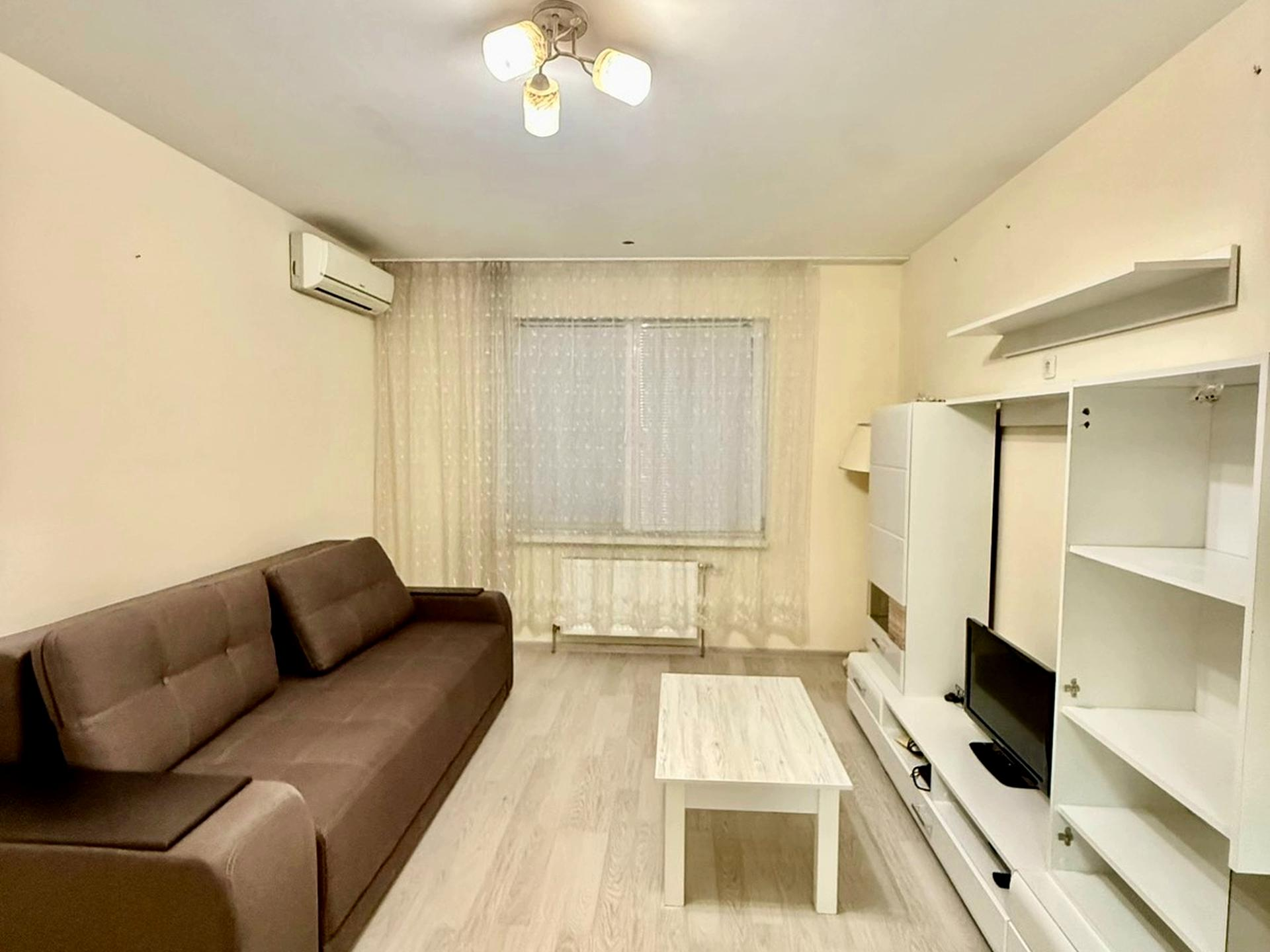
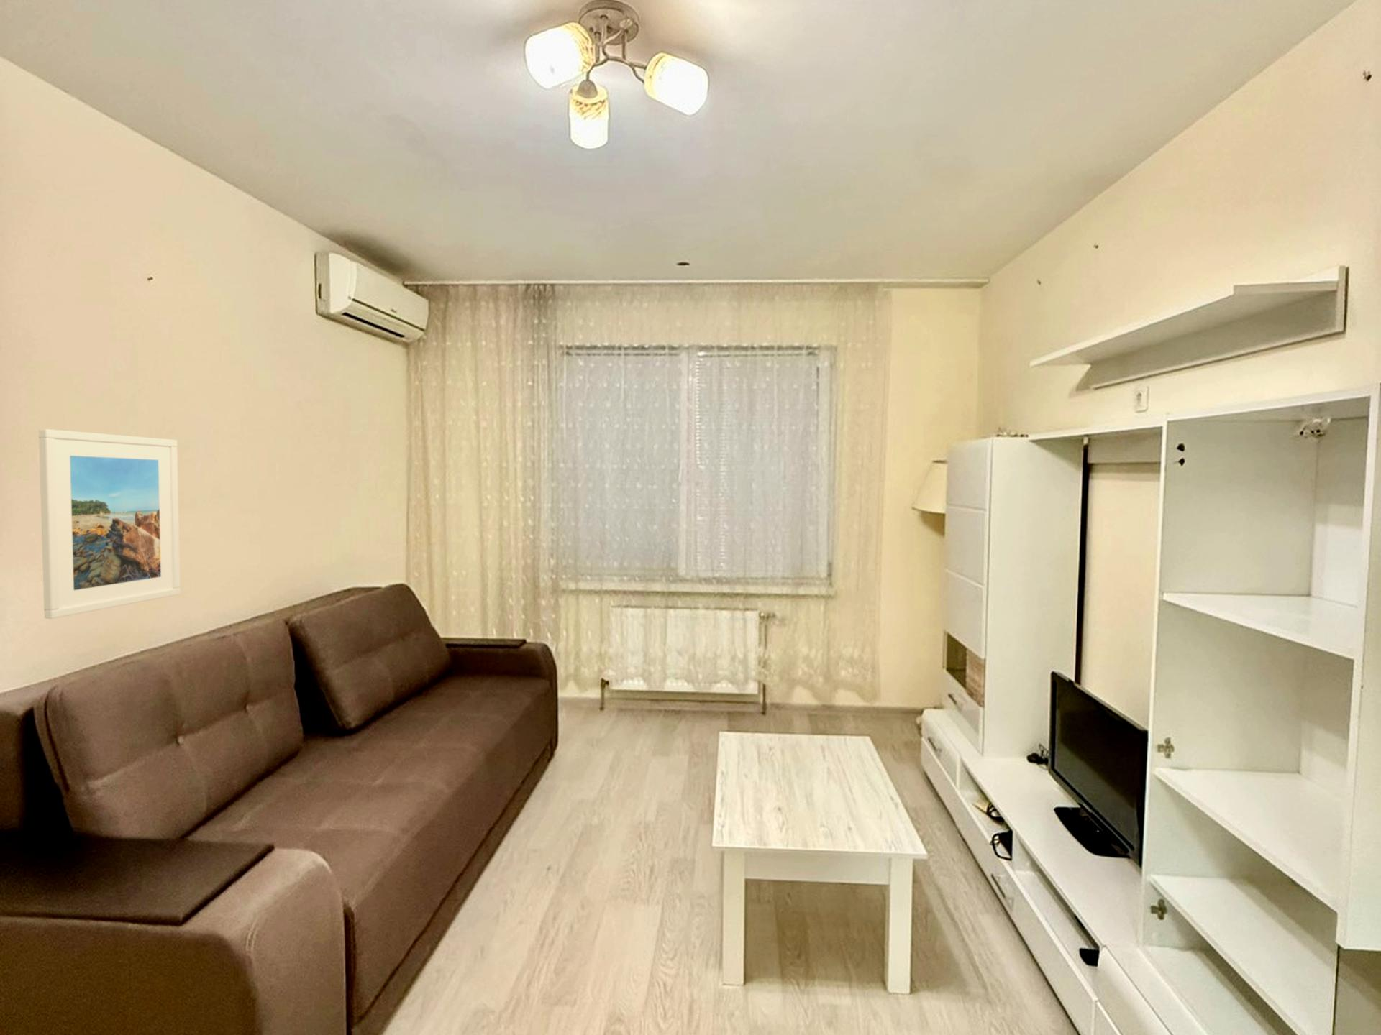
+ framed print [38,428,181,620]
